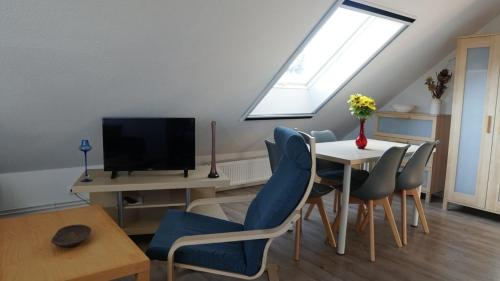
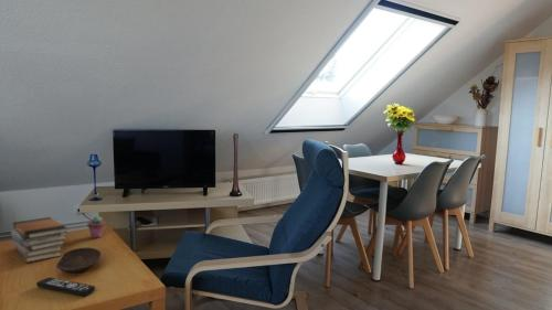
+ potted succulent [86,215,106,239]
+ remote control [35,276,96,297]
+ book stack [10,216,68,264]
